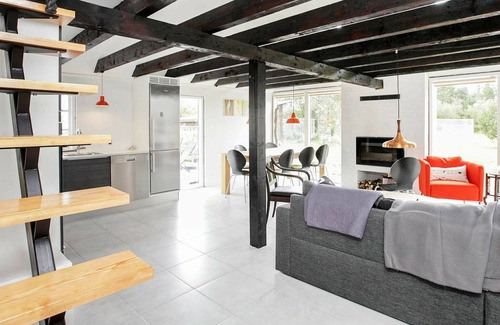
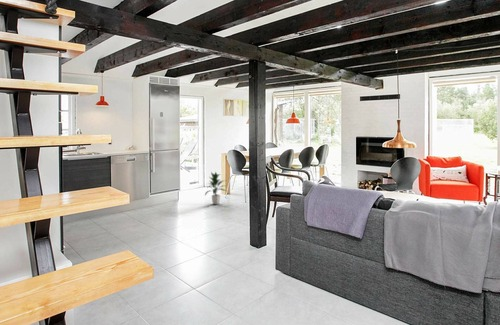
+ indoor plant [204,171,229,205]
